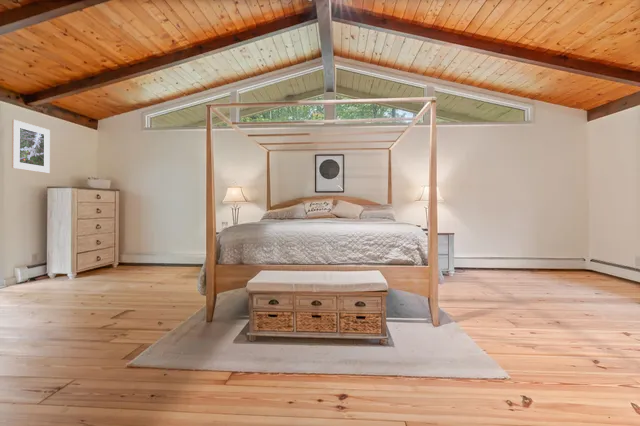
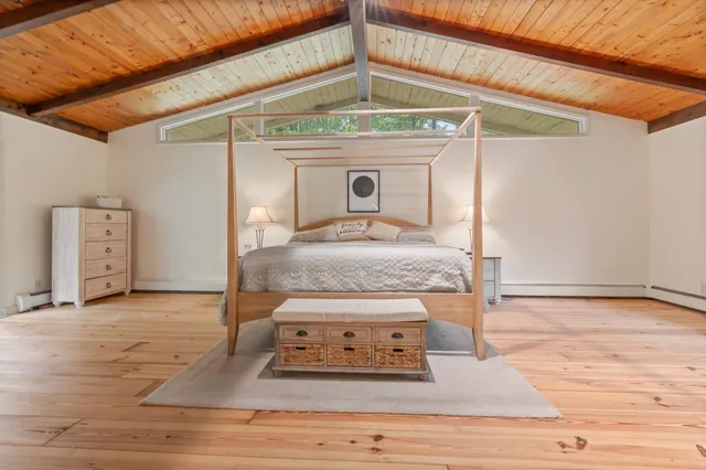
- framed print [11,119,51,174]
